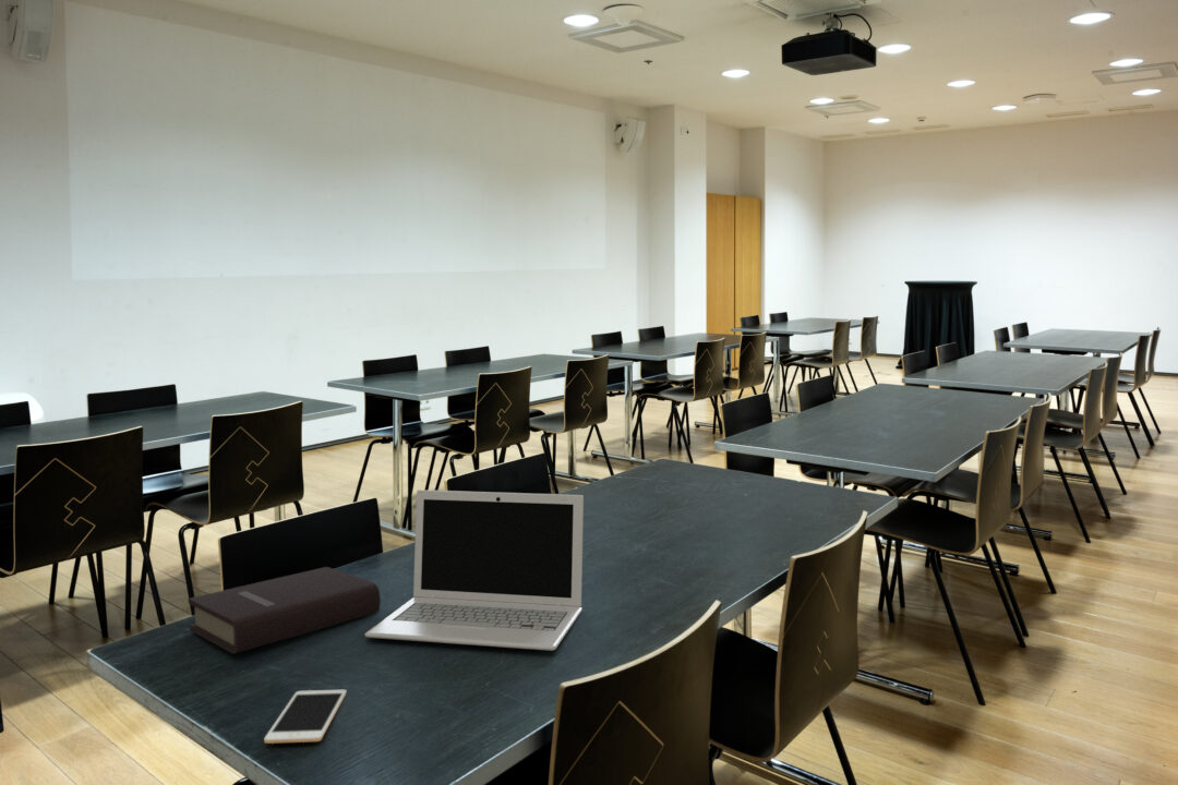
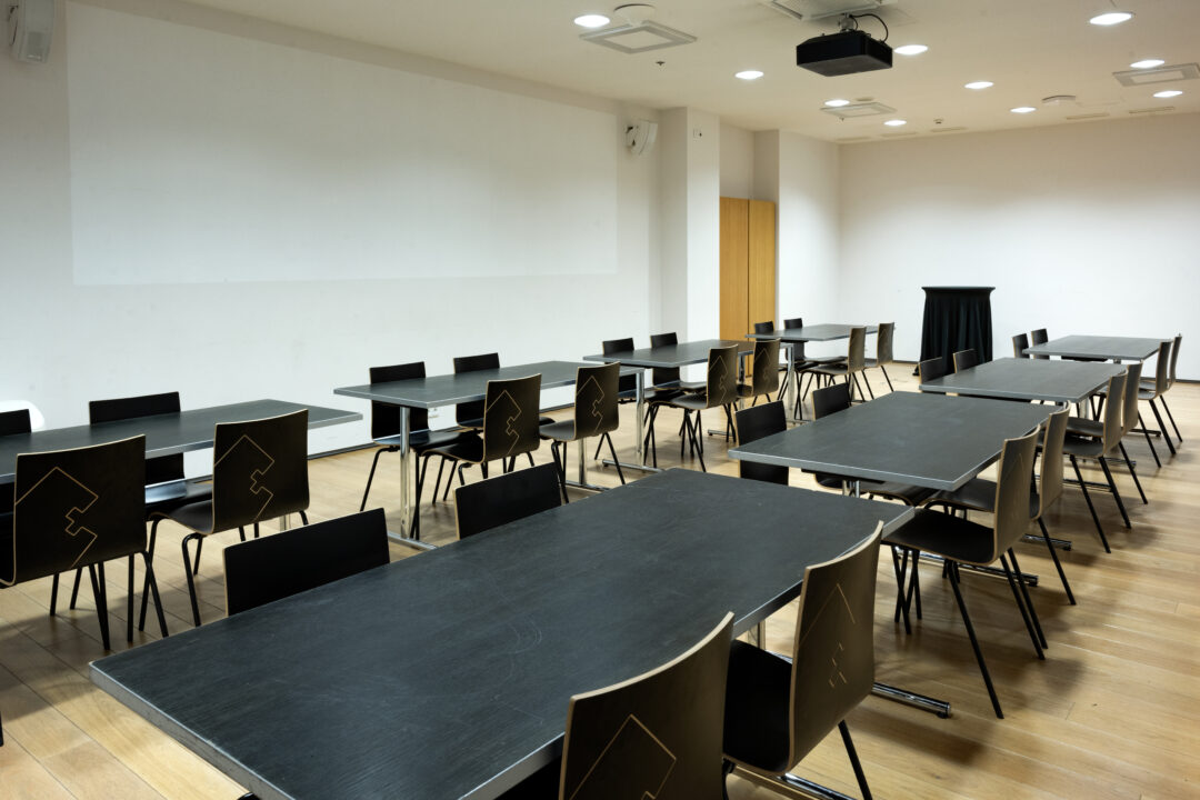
- laptop [364,488,585,652]
- book [188,566,382,654]
- cell phone [263,689,348,745]
